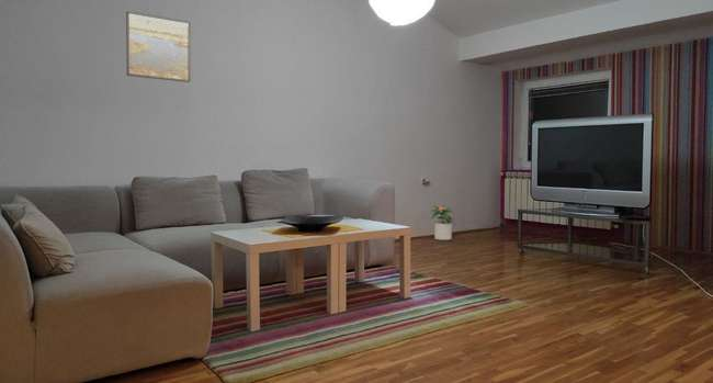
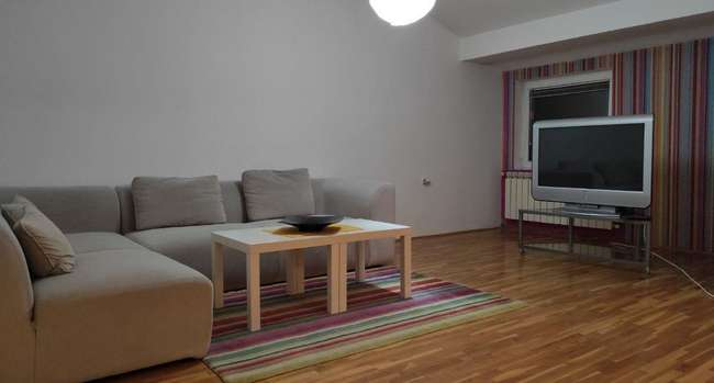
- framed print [125,10,192,83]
- potted plant [428,204,457,241]
